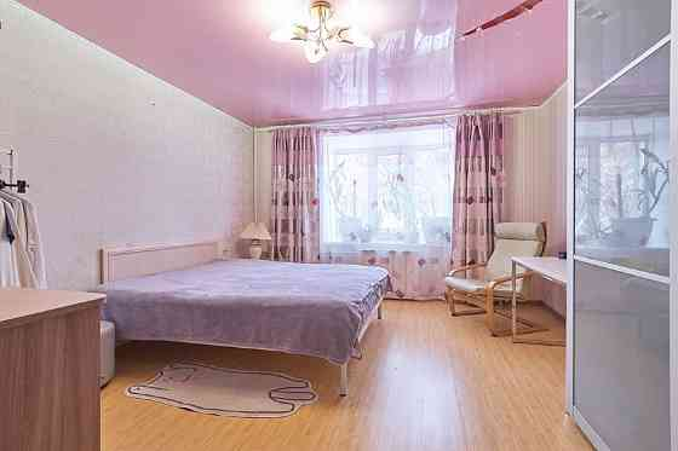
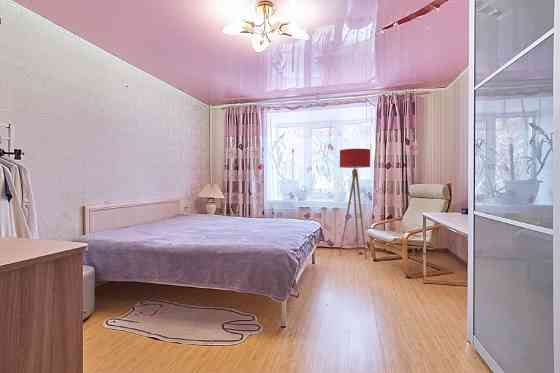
+ floor lamp [339,148,371,260]
